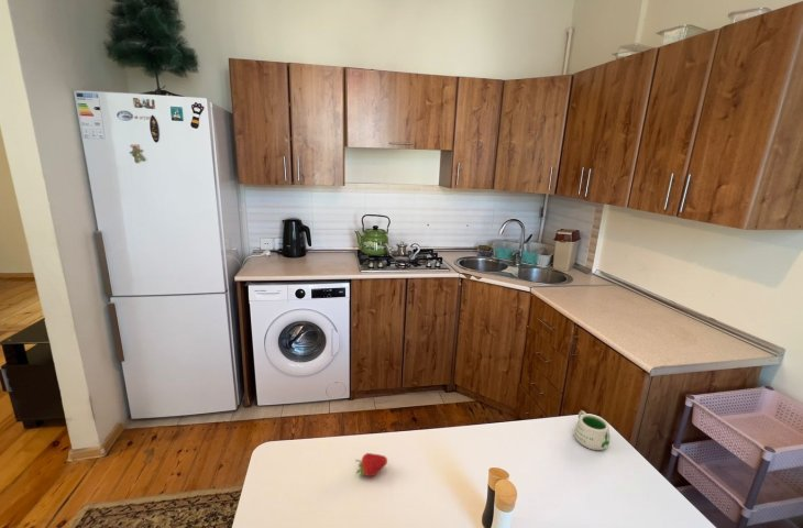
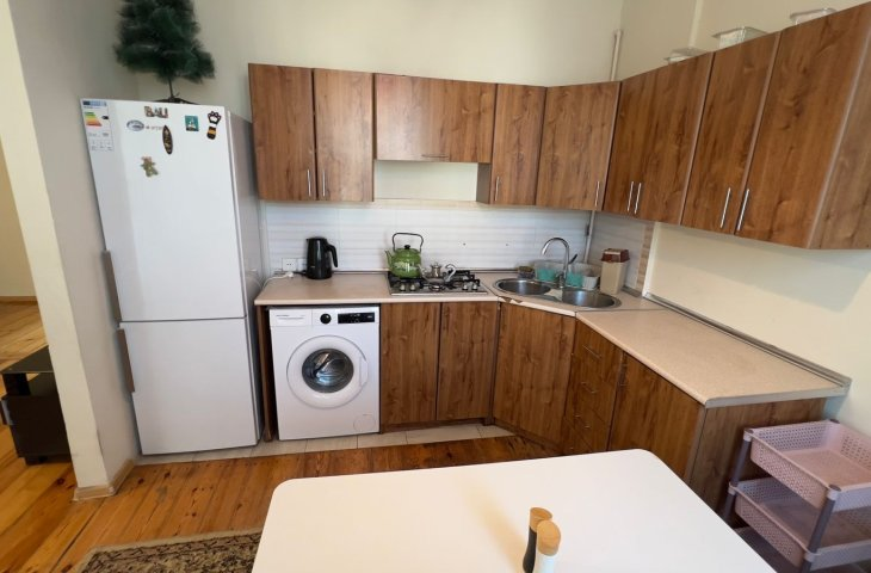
- mug [573,409,610,451]
- fruit [355,452,388,479]
